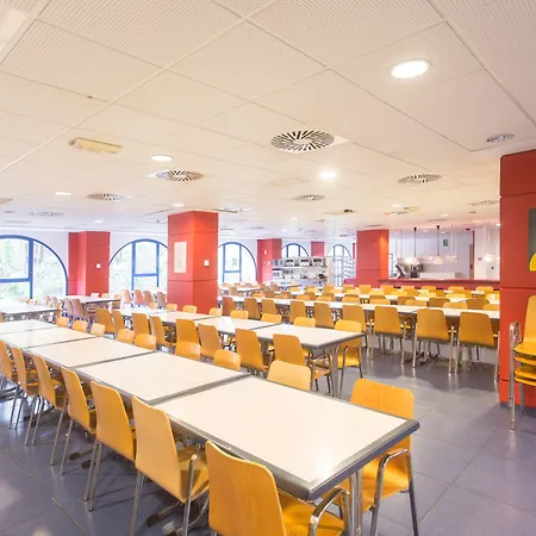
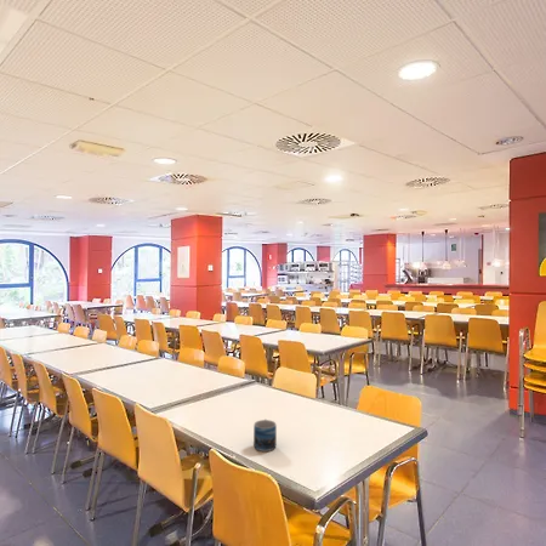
+ mug [252,417,278,453]
